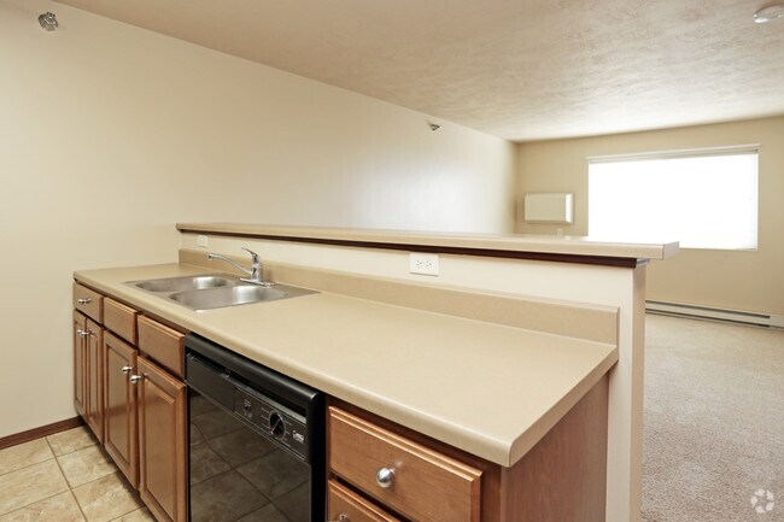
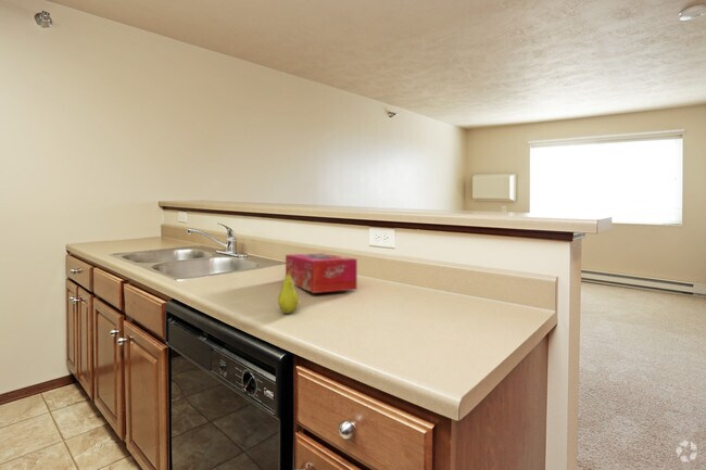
+ tissue box [285,253,358,294]
+ fruit [277,269,300,315]
